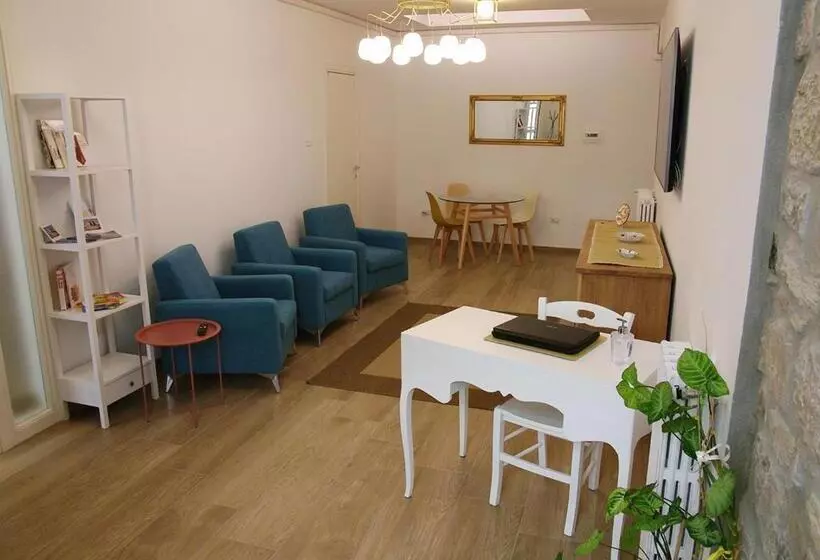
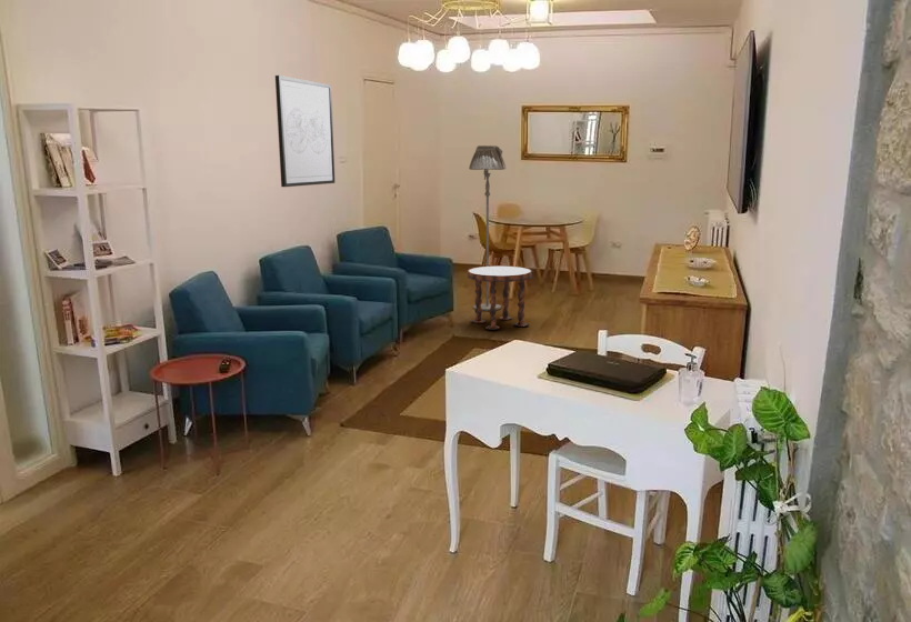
+ floor lamp [468,144,507,312]
+ side table [467,264,533,331]
+ wall art [274,74,336,188]
